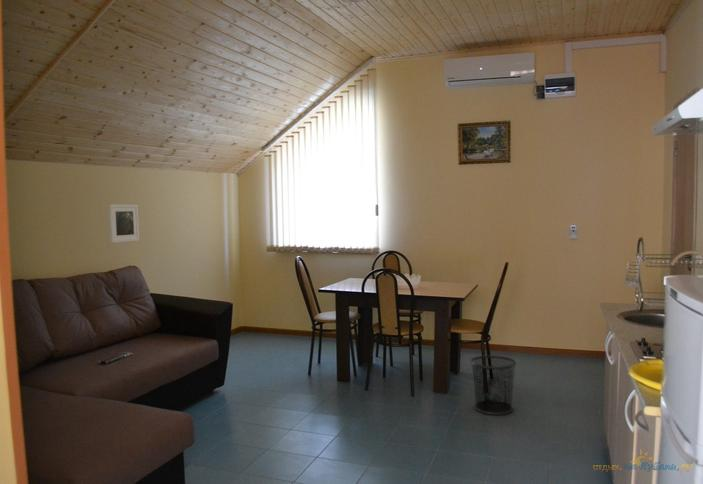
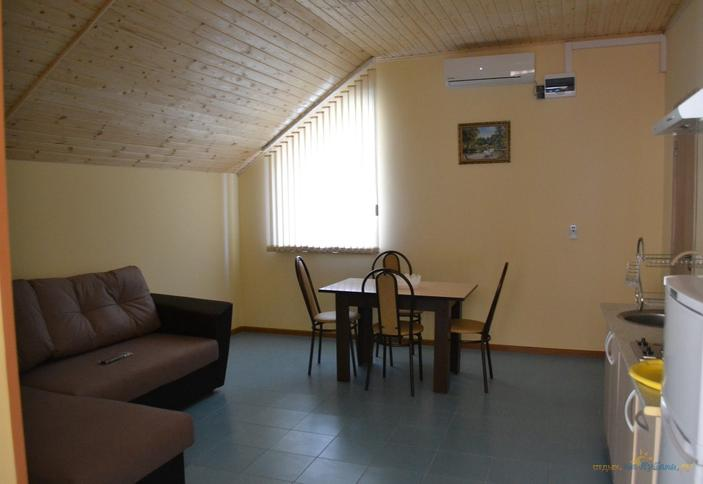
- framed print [107,203,140,244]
- waste bin [469,354,517,416]
